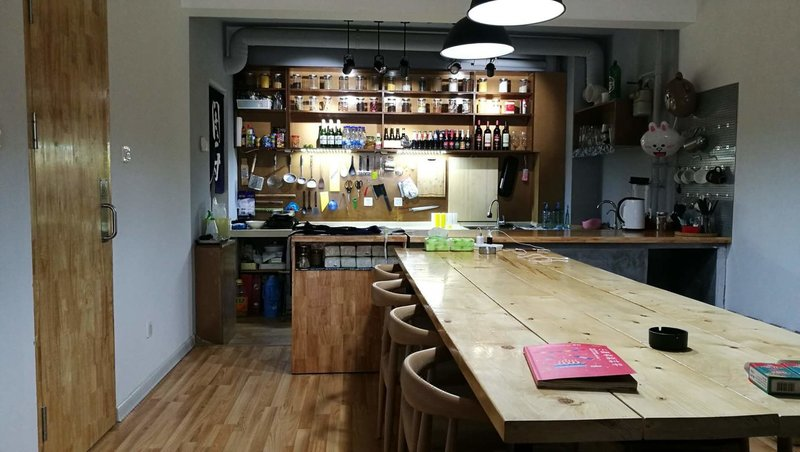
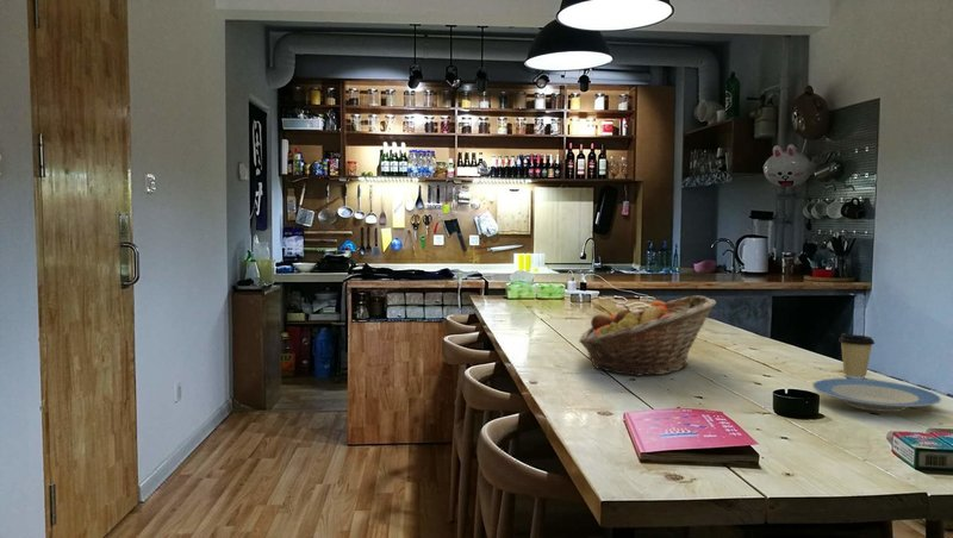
+ fruit basket [579,294,717,377]
+ coffee cup [837,332,876,380]
+ plate [811,377,942,413]
